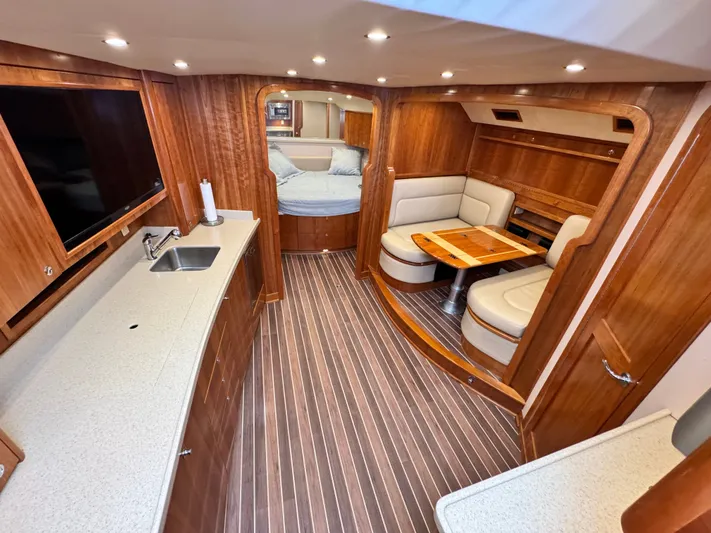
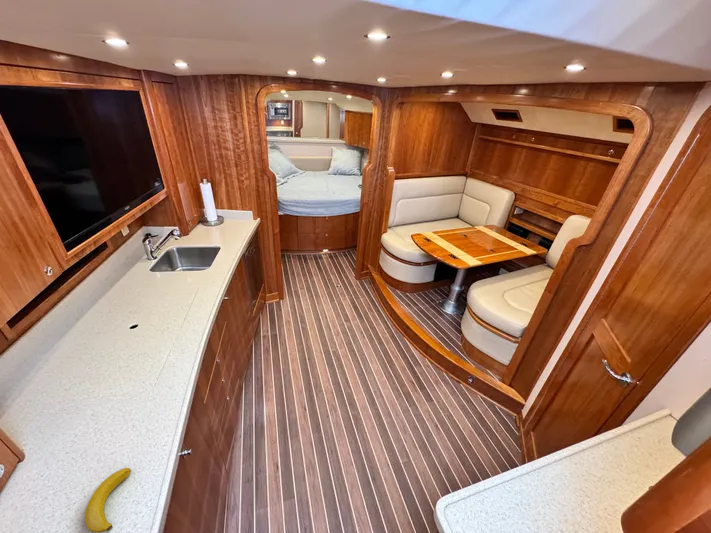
+ banana [84,467,132,533]
